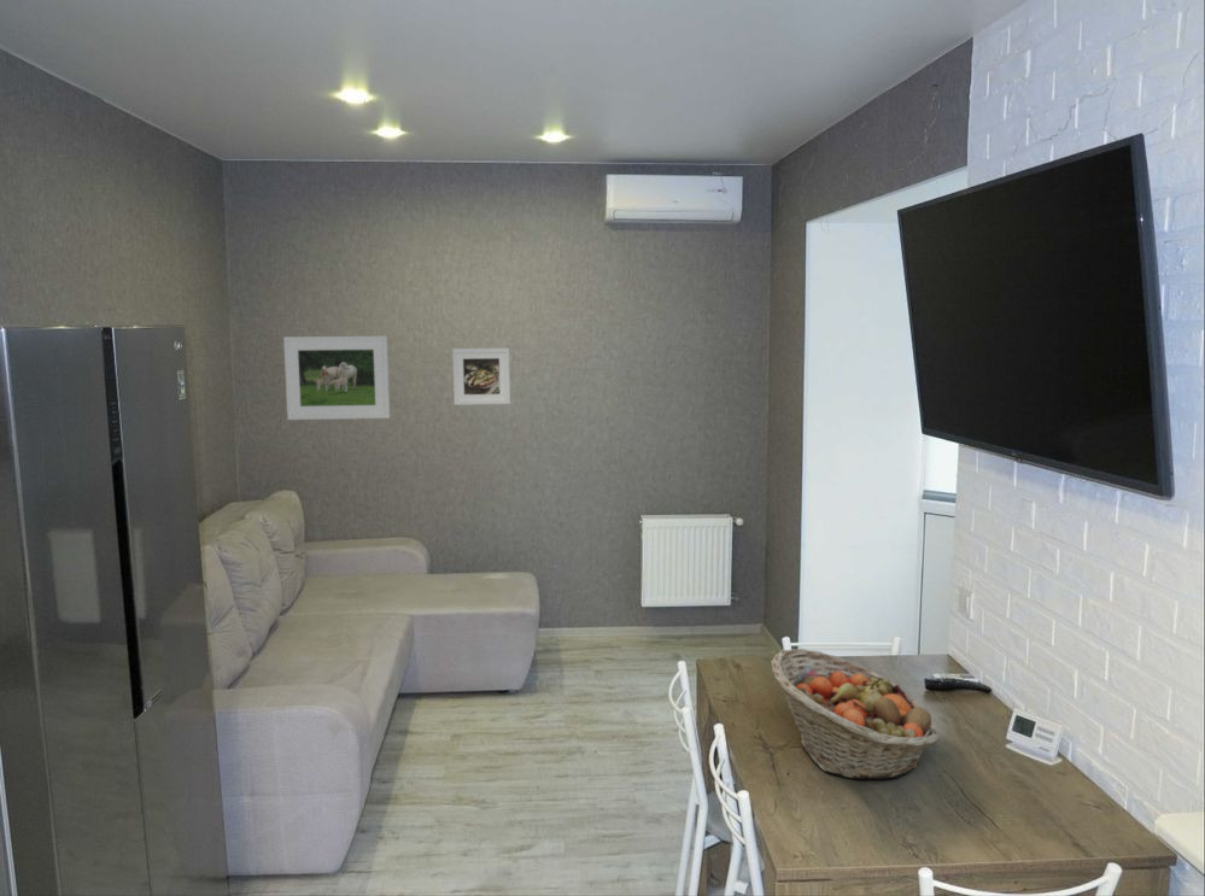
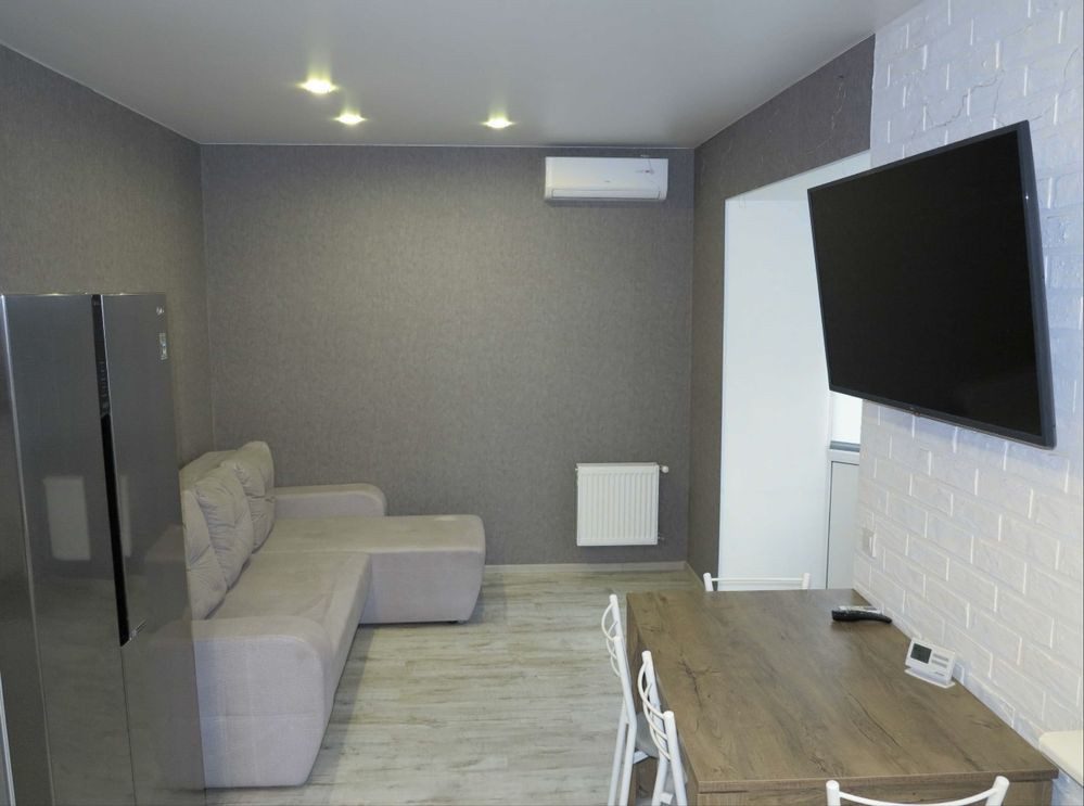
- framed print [282,335,391,421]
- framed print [451,347,511,406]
- fruit basket [770,648,941,780]
